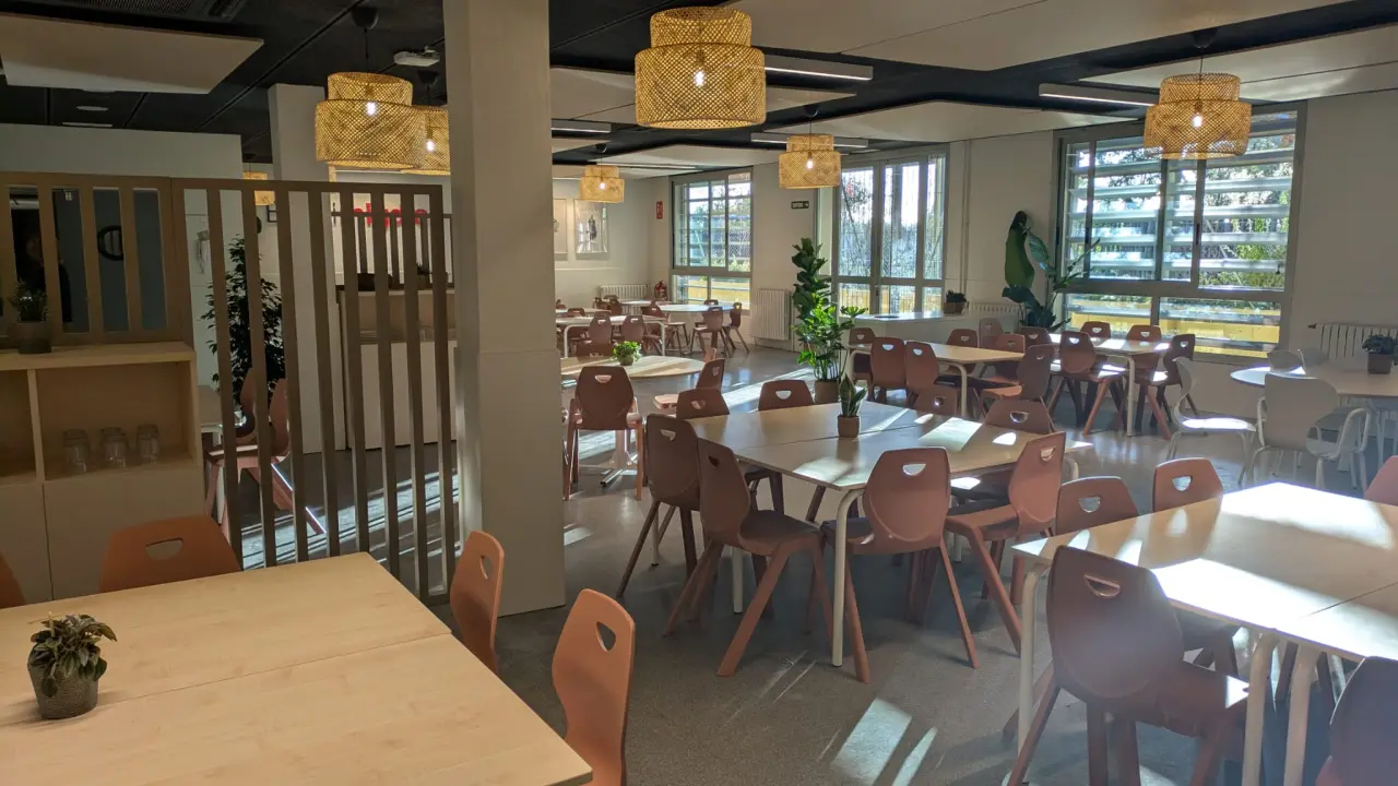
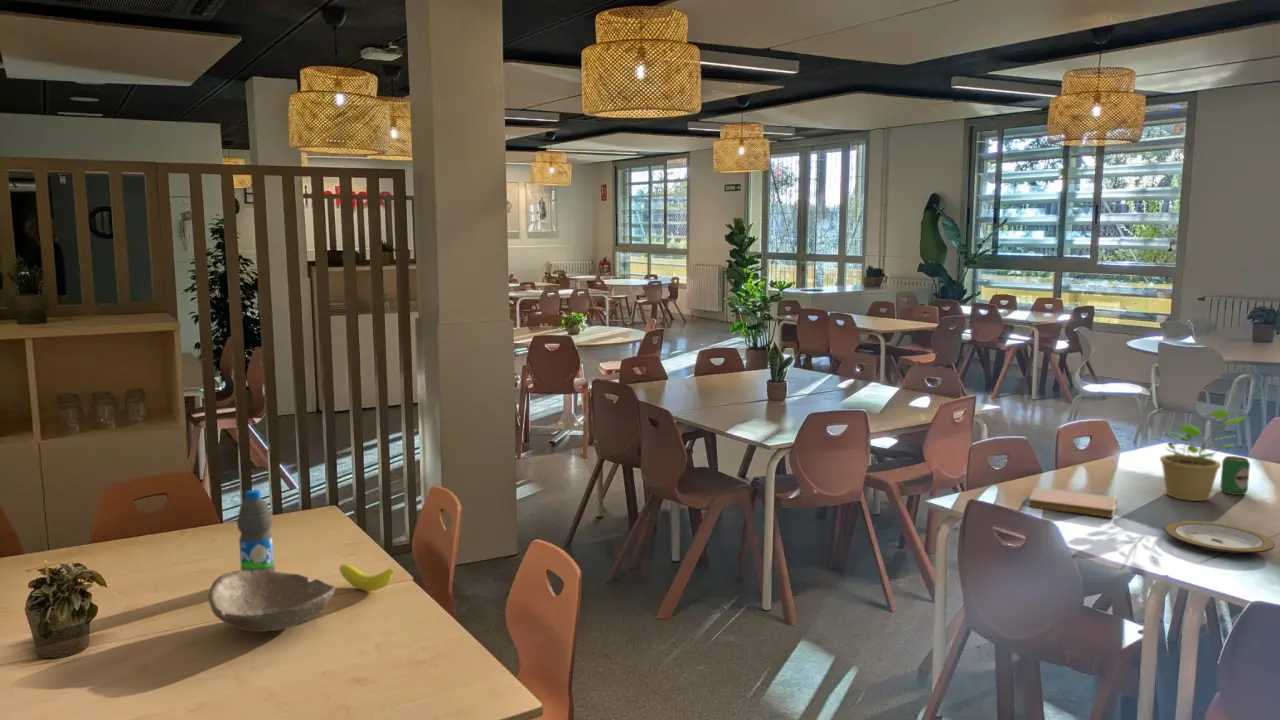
+ plate [1163,520,1276,554]
+ notebook [1028,487,1118,519]
+ bowl [207,569,336,633]
+ banana [338,563,395,592]
+ water bottle [236,489,277,571]
+ potted plant [1150,408,1249,502]
+ beverage can [1219,455,1251,496]
